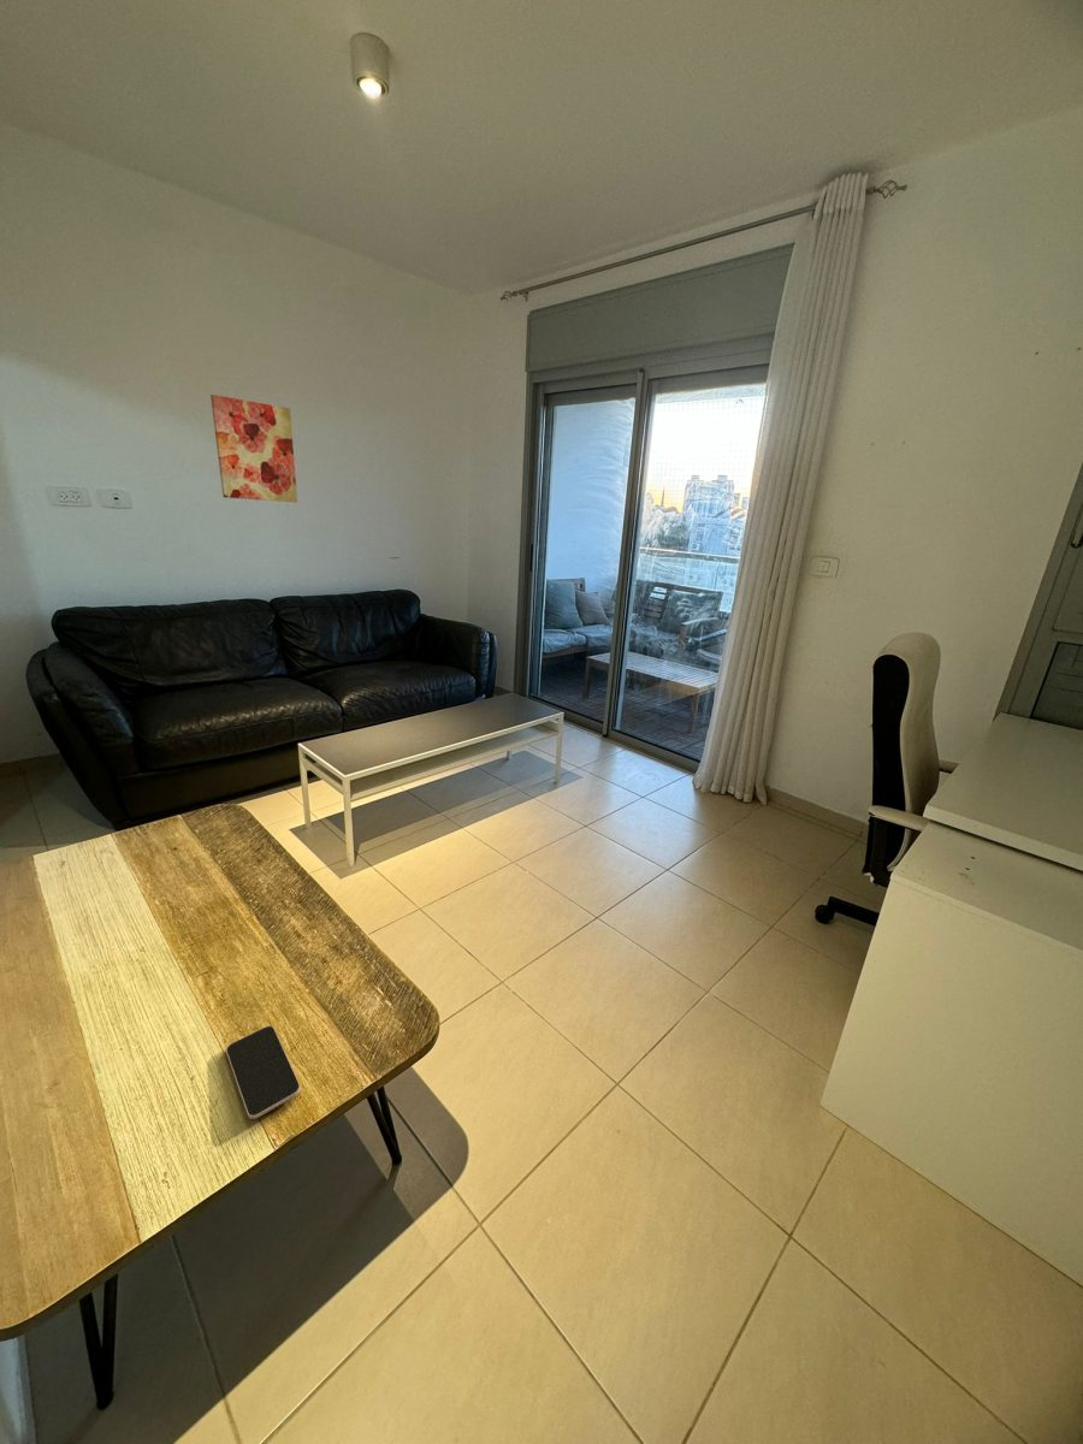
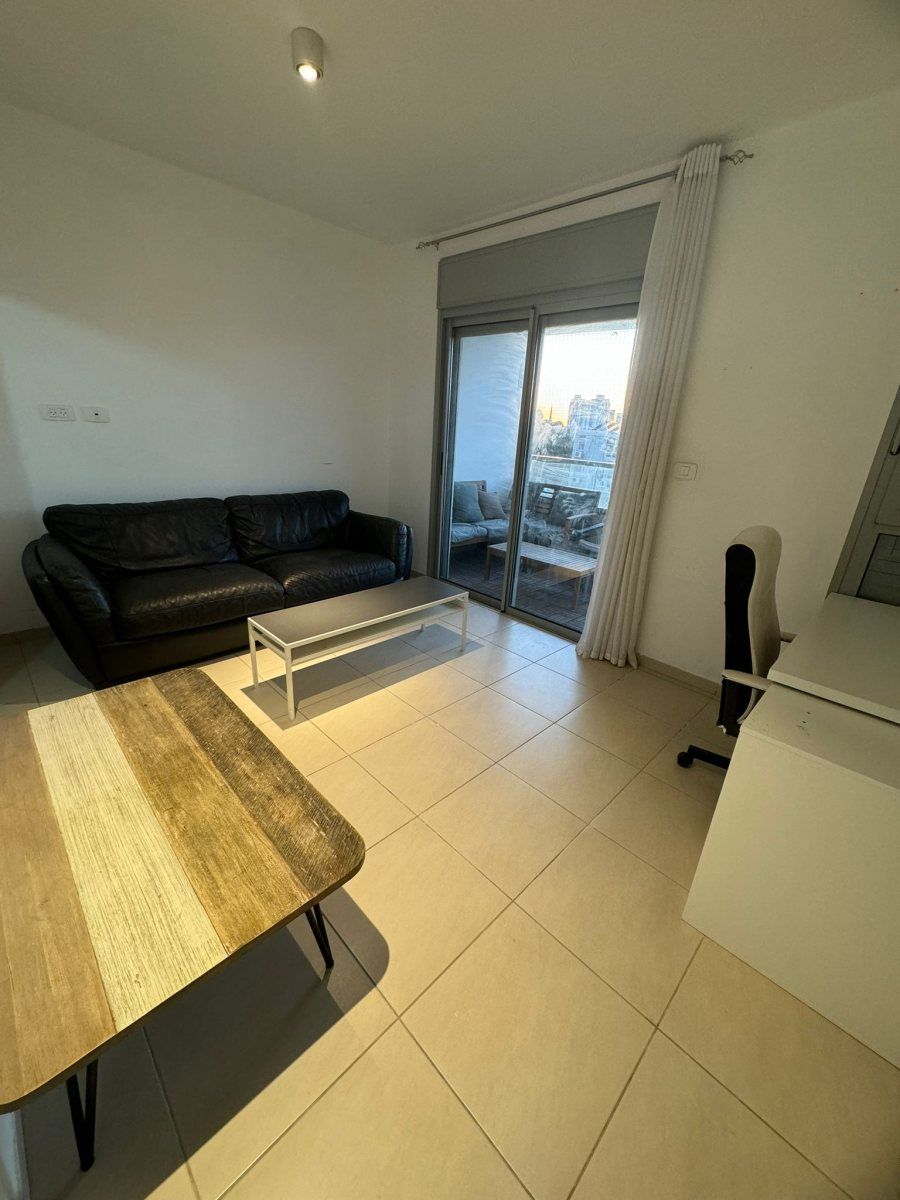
- smartphone [225,1025,301,1120]
- wall art [209,393,298,504]
